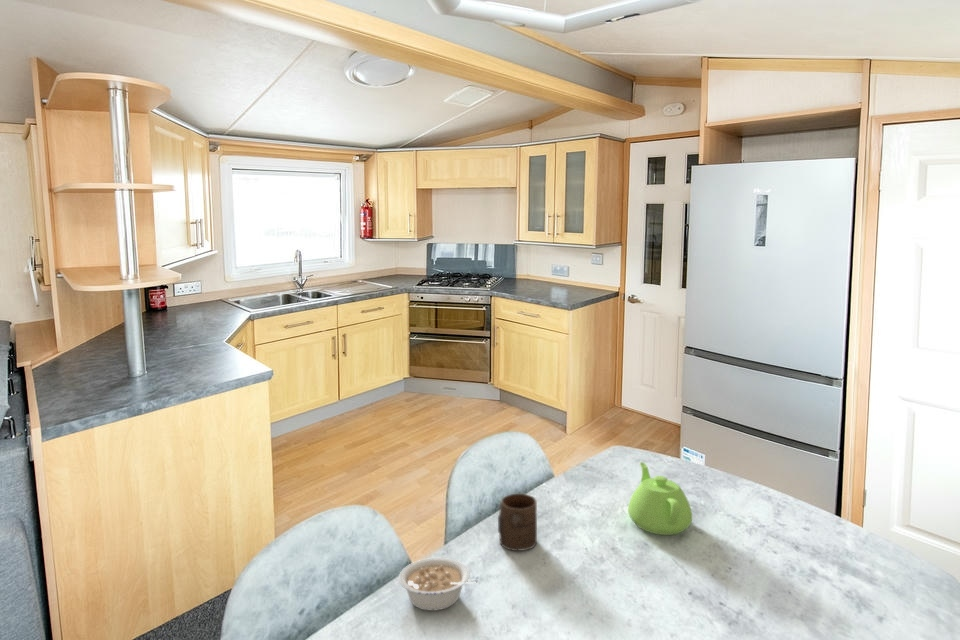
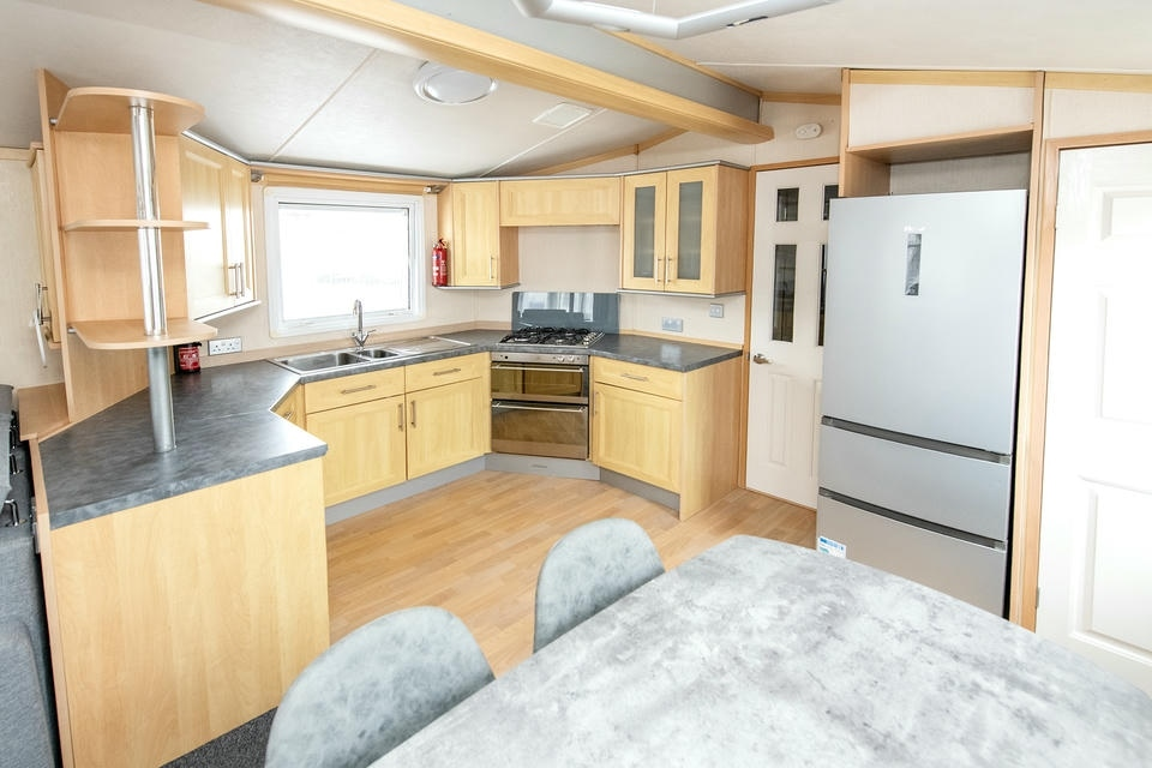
- cup [497,492,538,552]
- legume [398,557,479,611]
- teapot [627,461,693,536]
